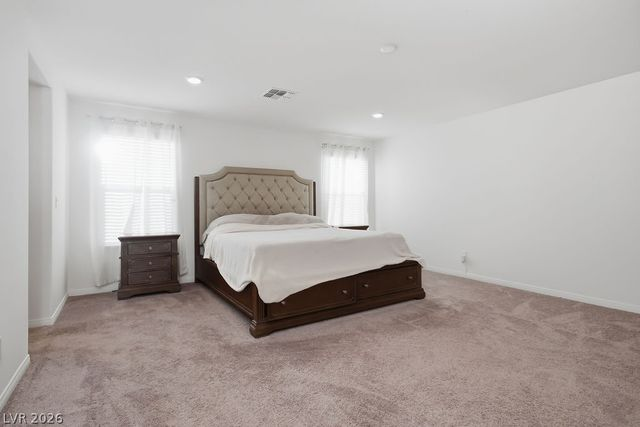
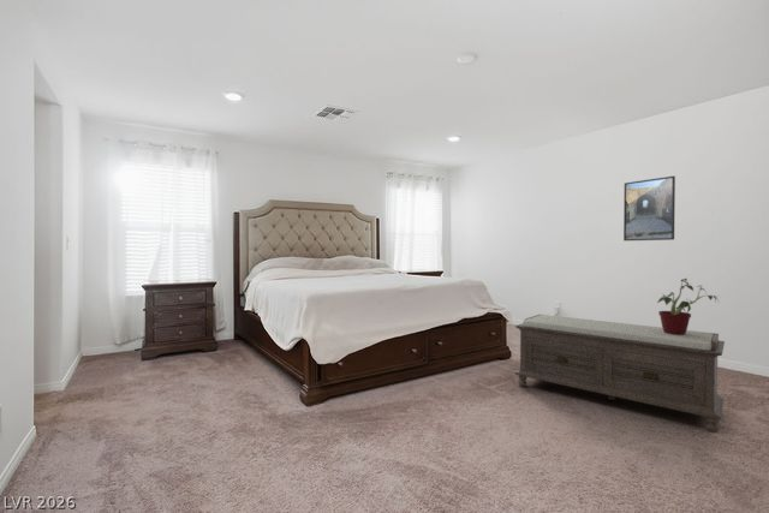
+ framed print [622,175,676,241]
+ bench [514,314,726,434]
+ potted plant [656,278,721,335]
